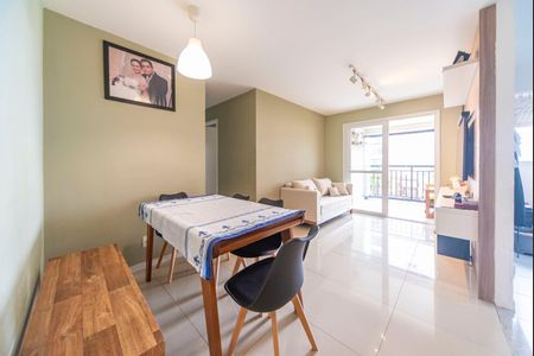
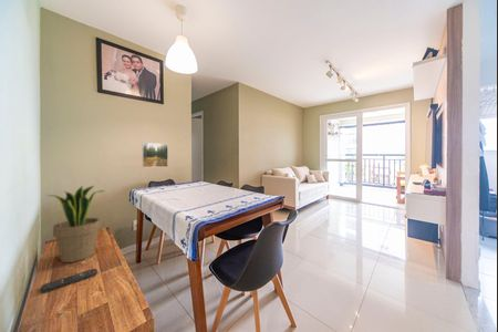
+ remote control [40,268,98,293]
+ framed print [141,142,169,168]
+ potted plant [46,185,105,263]
